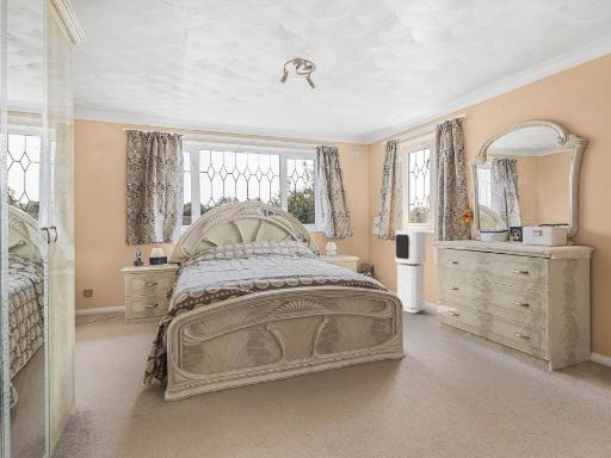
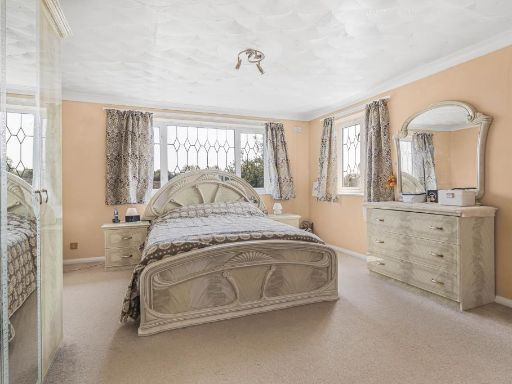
- air purifier [395,229,427,314]
